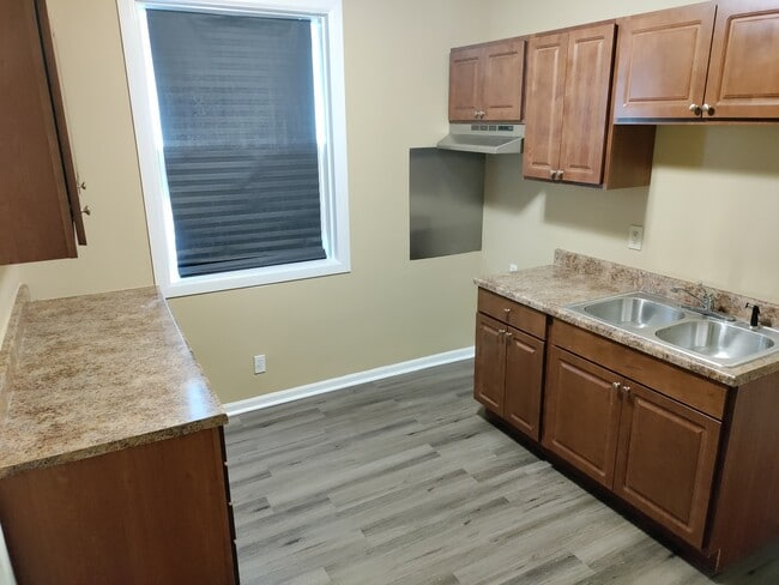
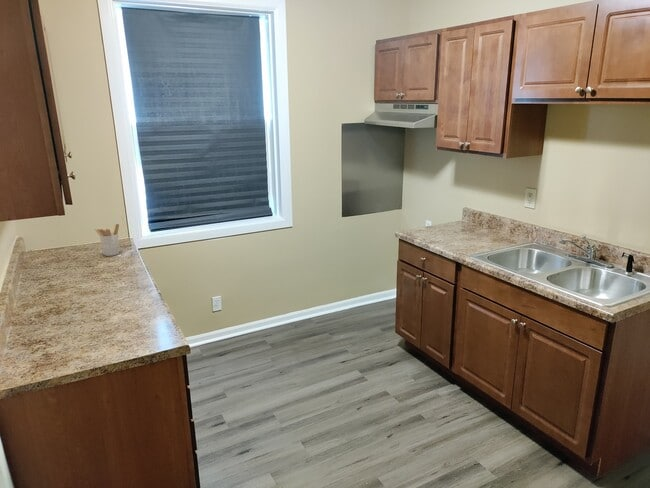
+ utensil holder [94,223,120,257]
